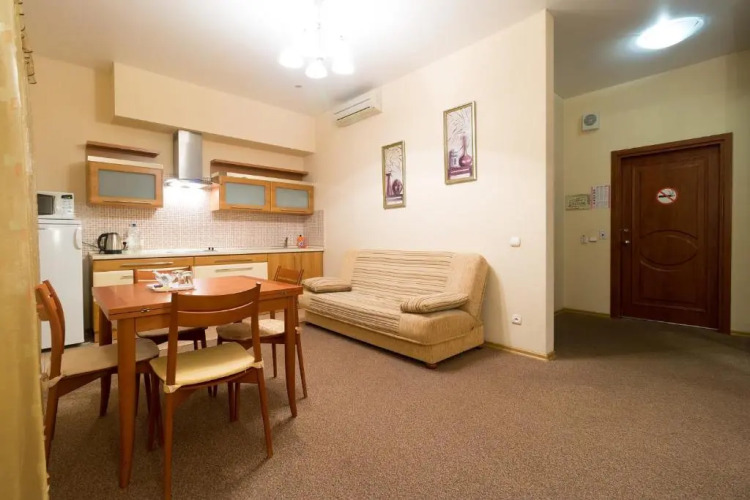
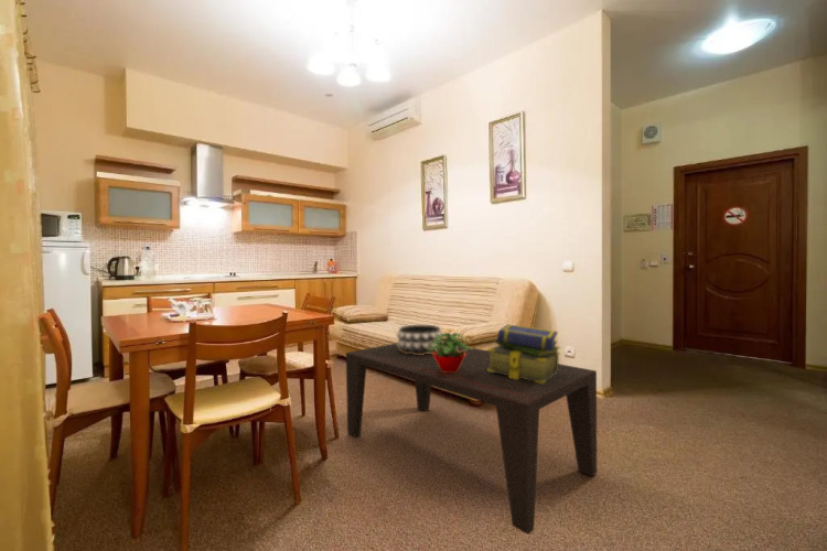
+ coffee table [345,342,598,536]
+ decorative bowl [395,324,443,355]
+ potted flower [426,327,473,372]
+ stack of books [487,323,562,383]
